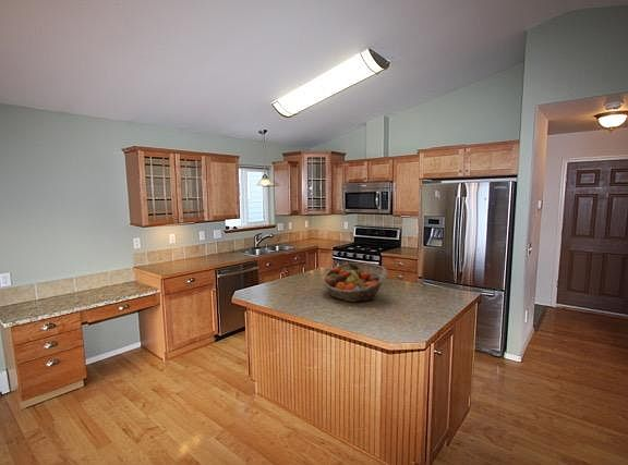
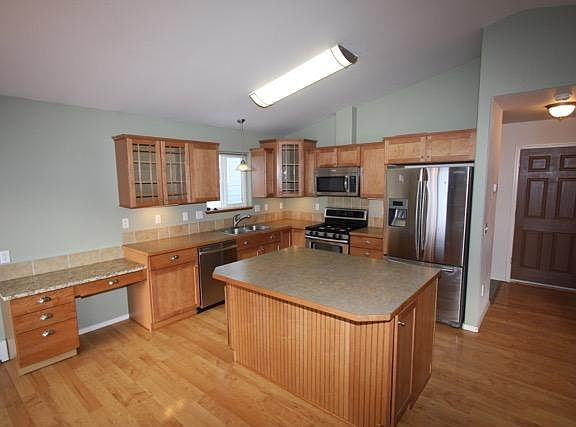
- fruit basket [321,261,388,303]
